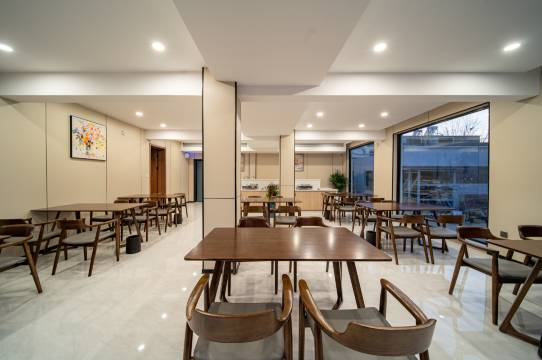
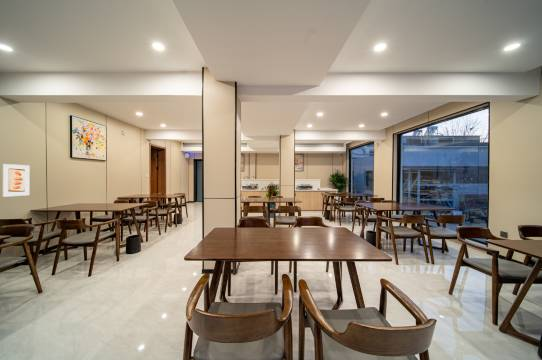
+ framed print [1,163,30,198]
